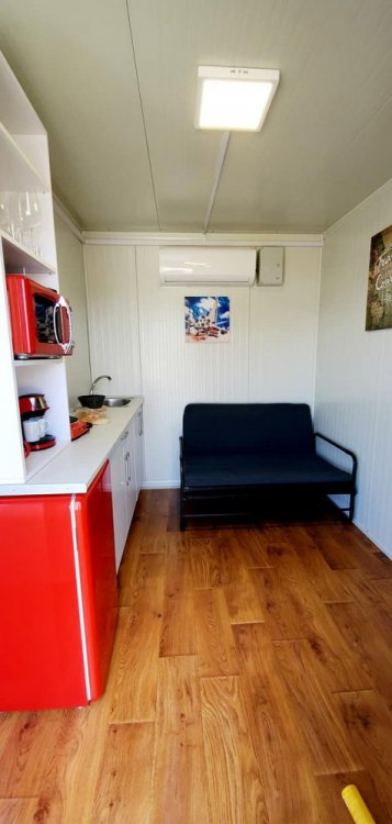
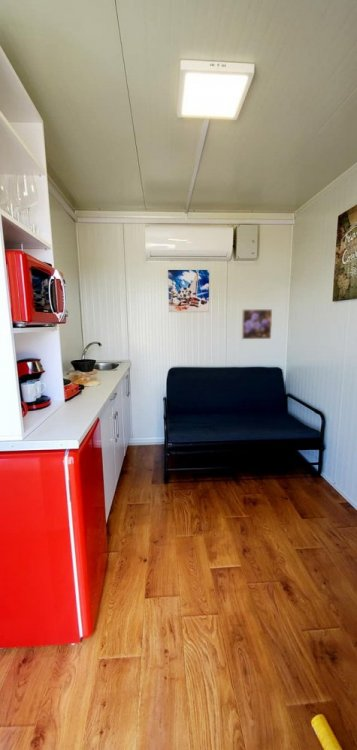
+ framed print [241,308,273,340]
